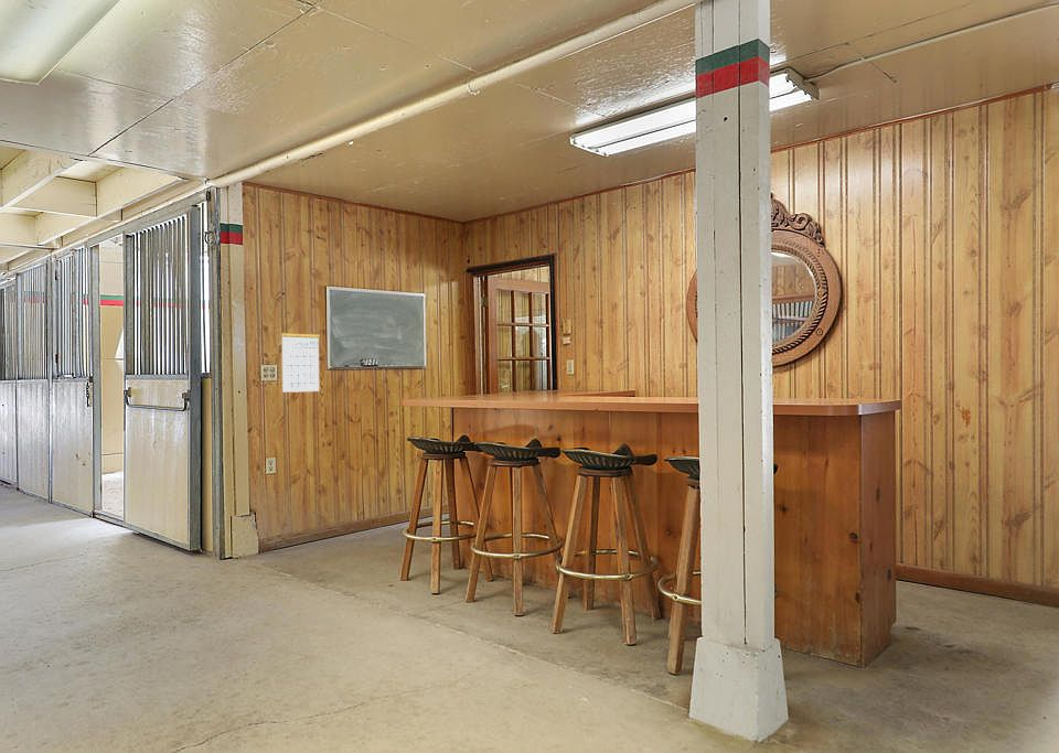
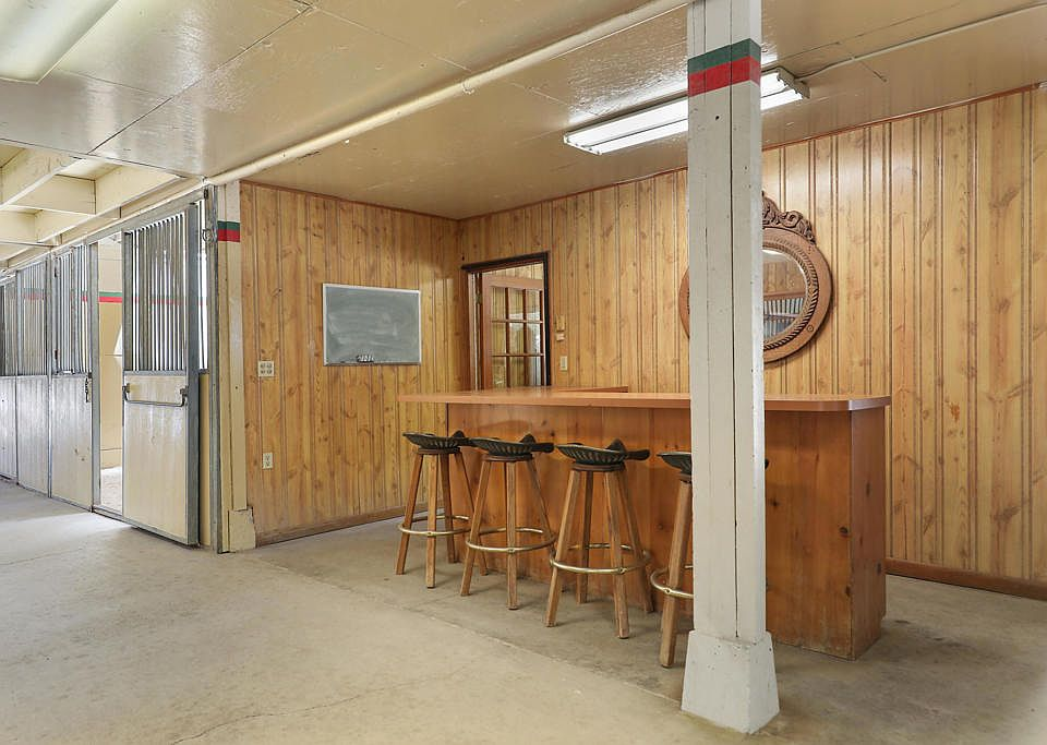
- calendar [280,320,321,394]
